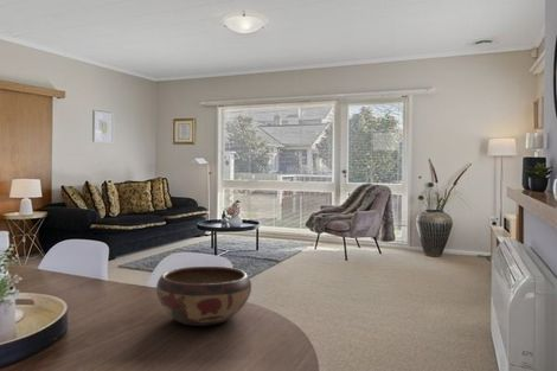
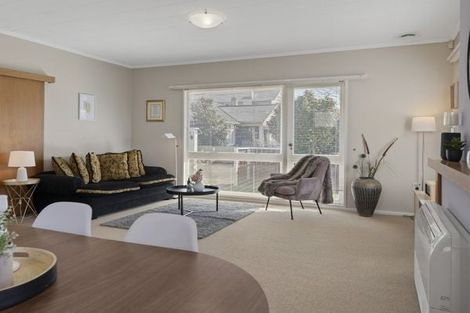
- decorative bowl [155,266,252,327]
